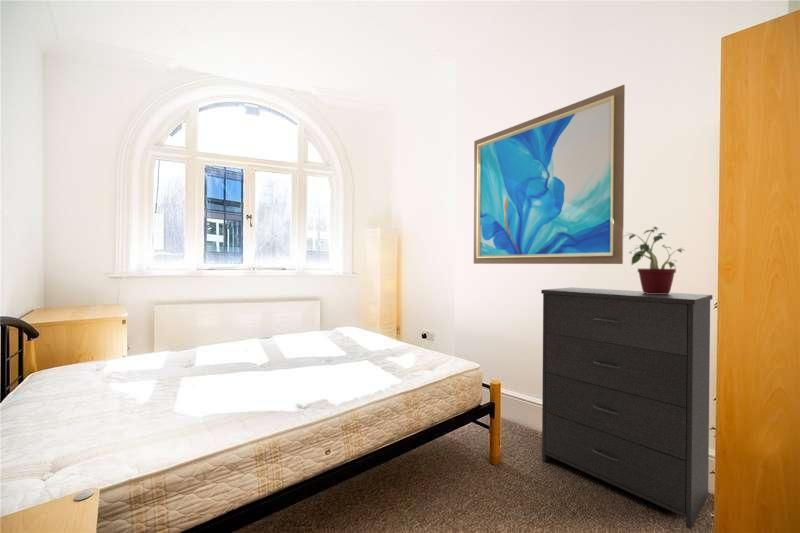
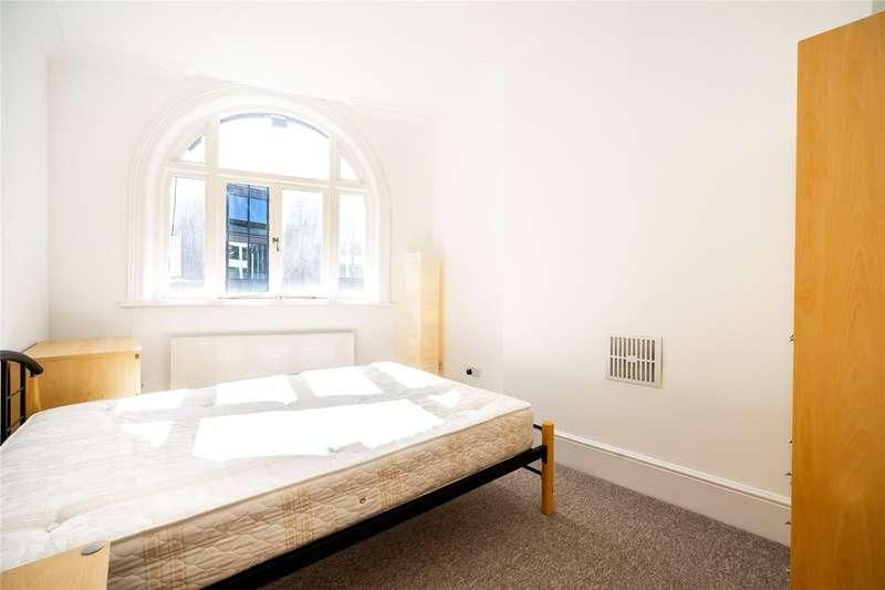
- wall art [473,84,626,265]
- dresser [540,286,713,530]
- potted plant [624,225,686,294]
